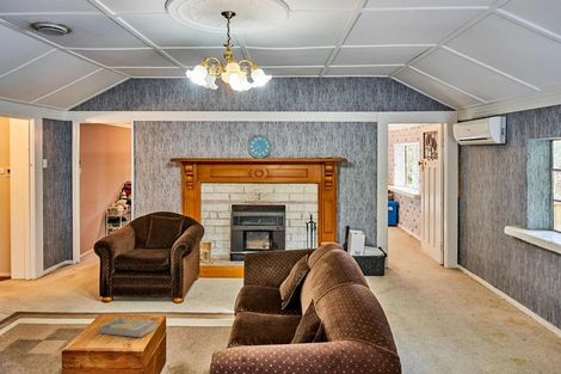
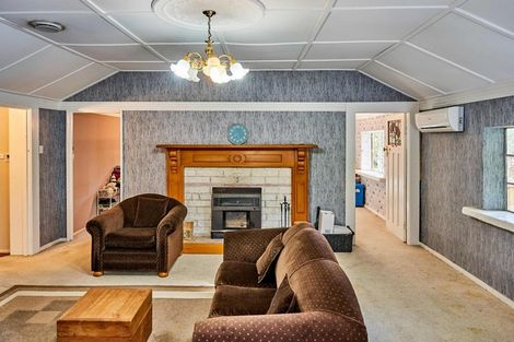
- book [97,317,159,338]
